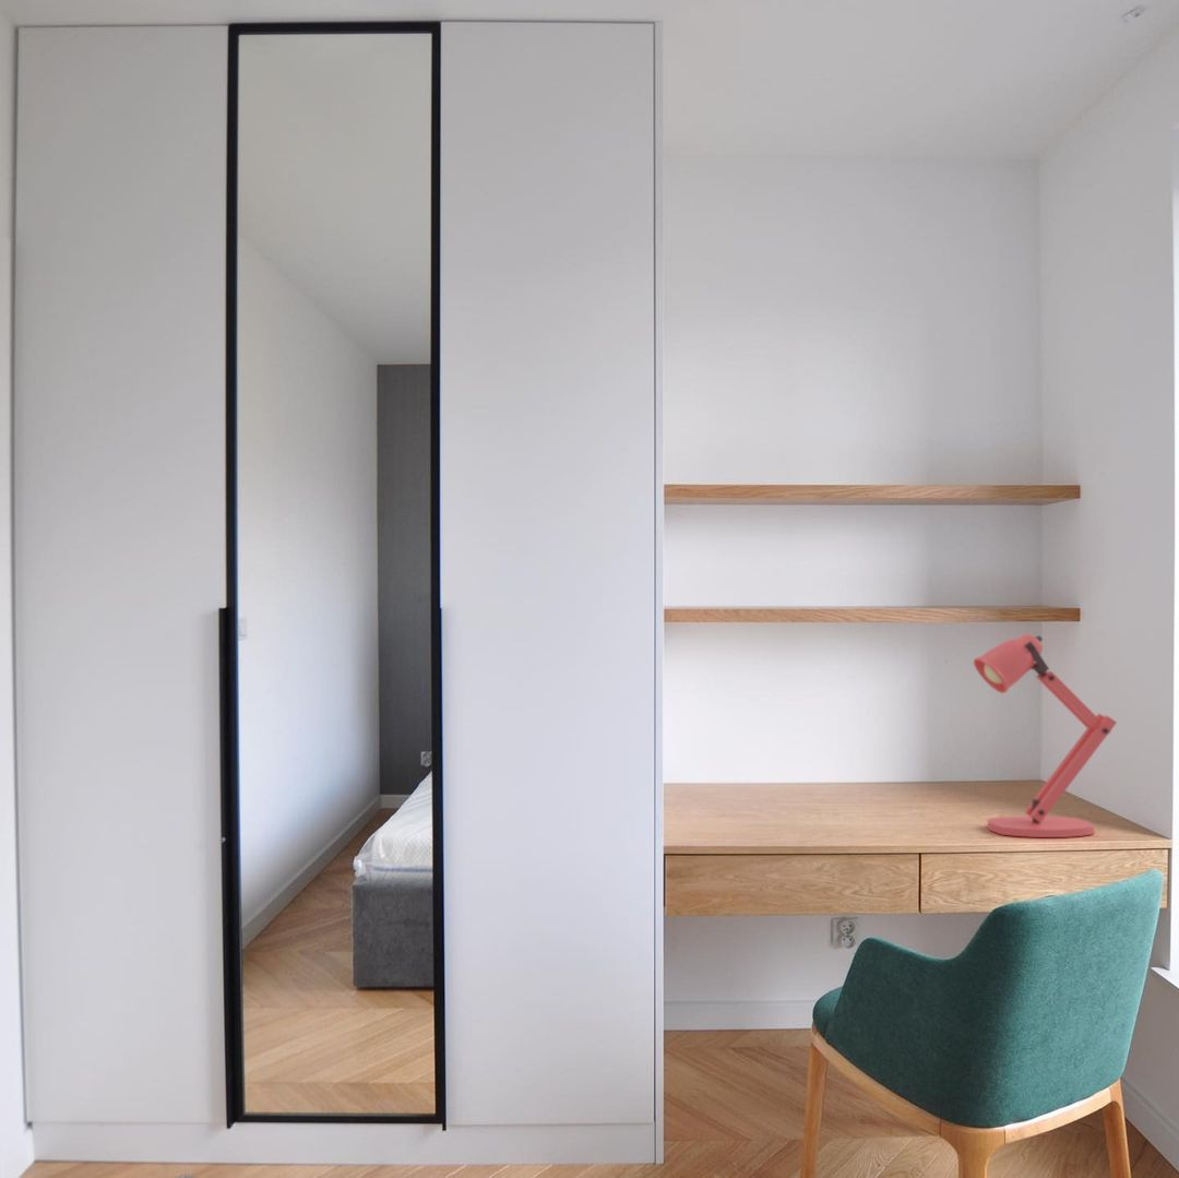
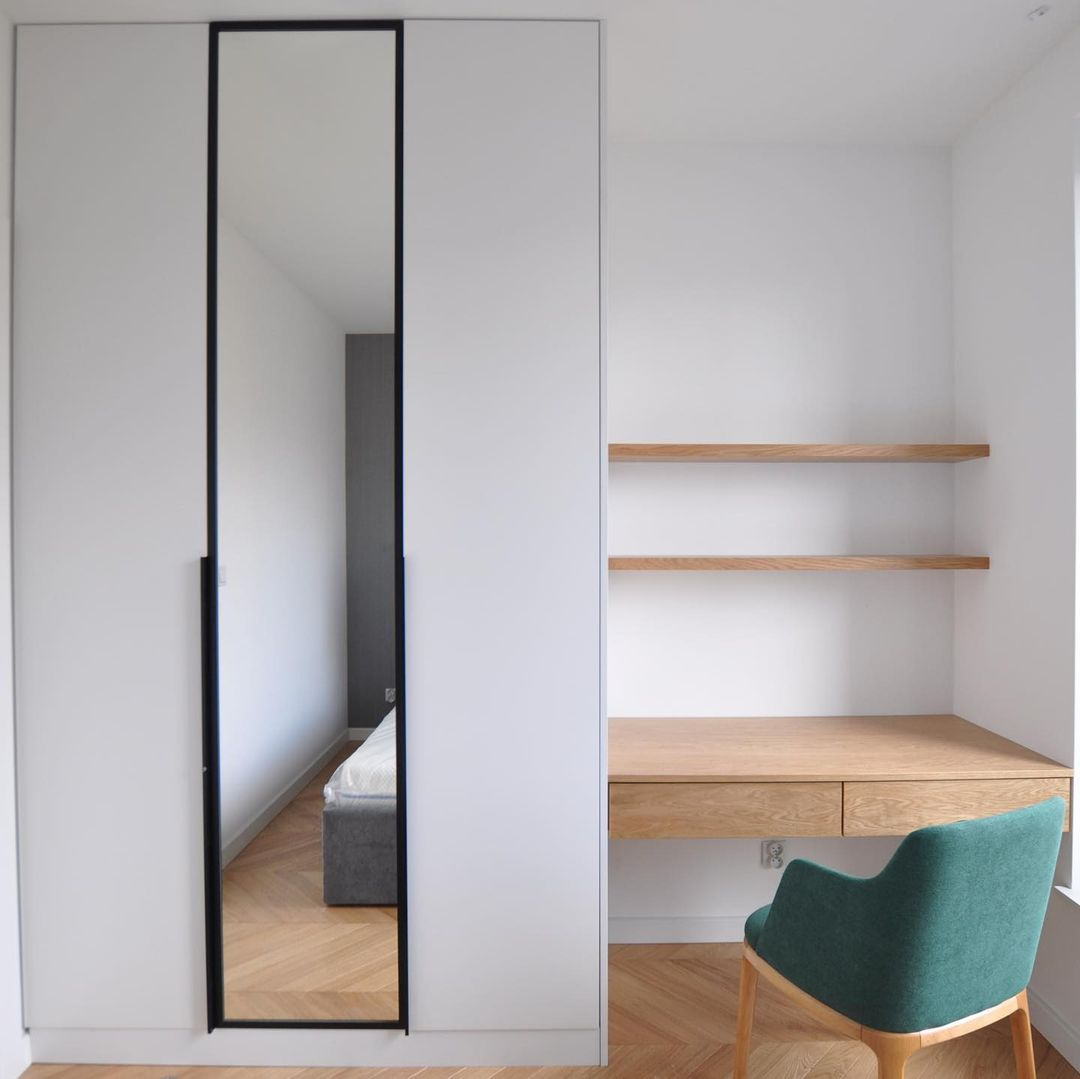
- desk lamp [973,633,1118,838]
